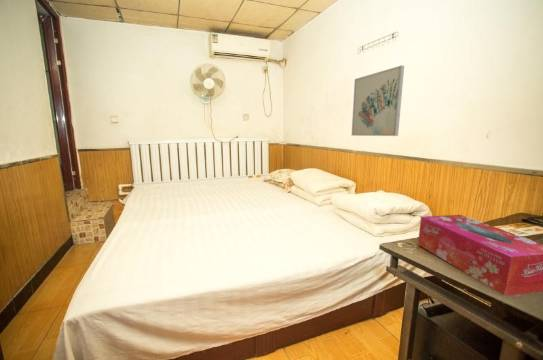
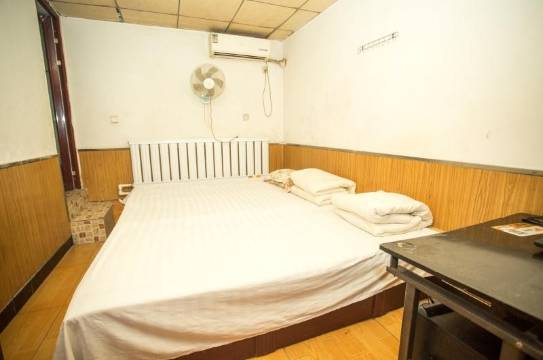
- wall art [351,64,405,137]
- tissue box [417,214,543,296]
